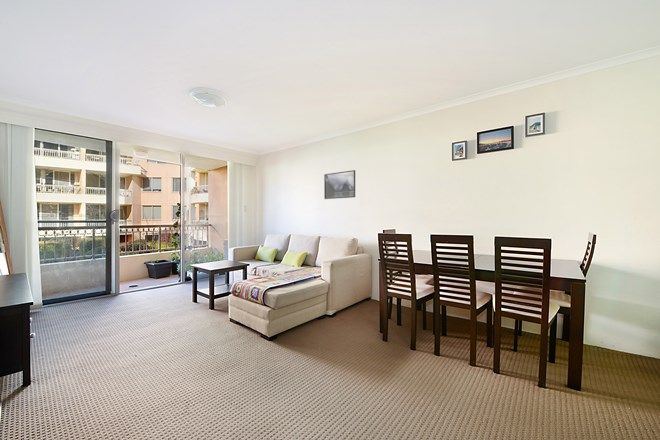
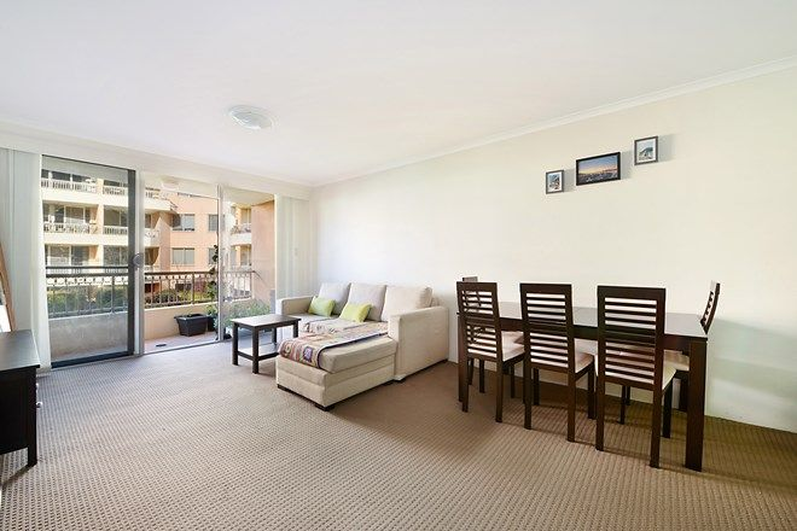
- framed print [323,169,356,200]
